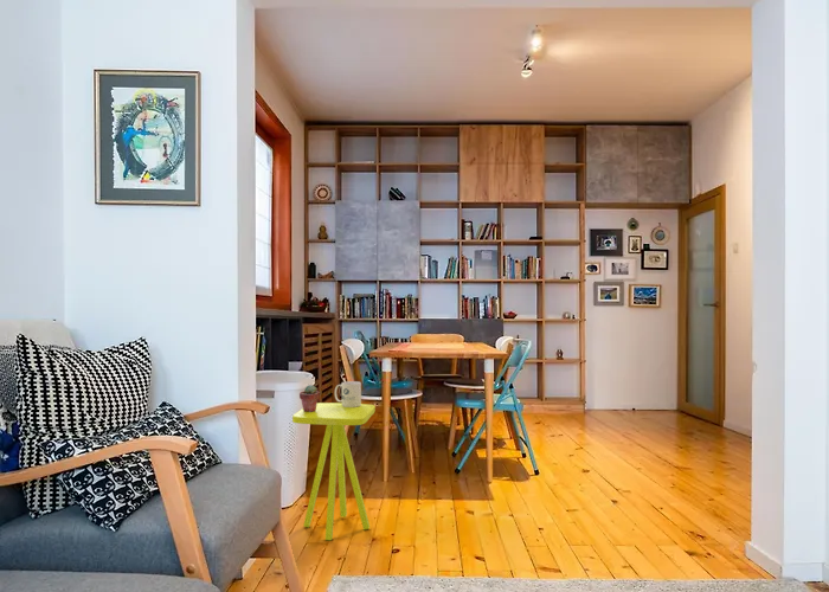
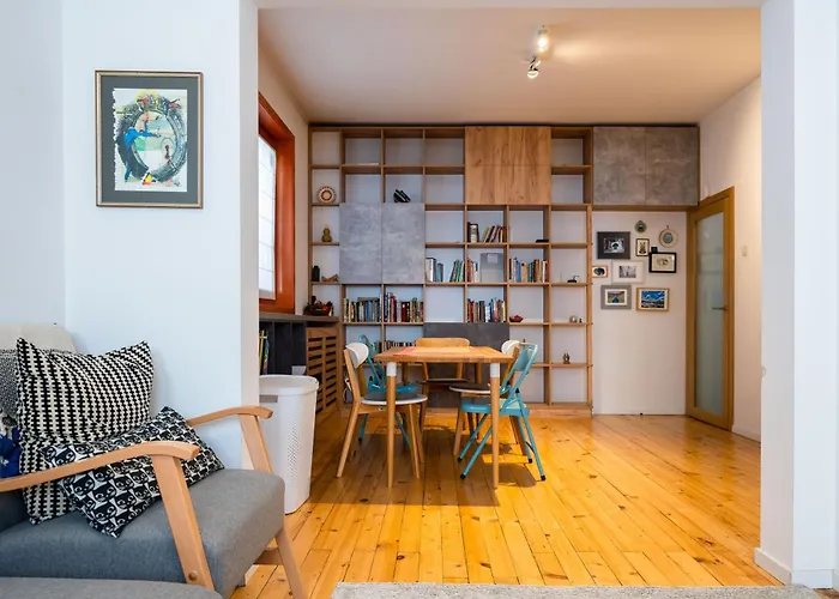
- side table [291,401,377,541]
- potted succulent [298,384,321,412]
- mug [334,380,362,407]
